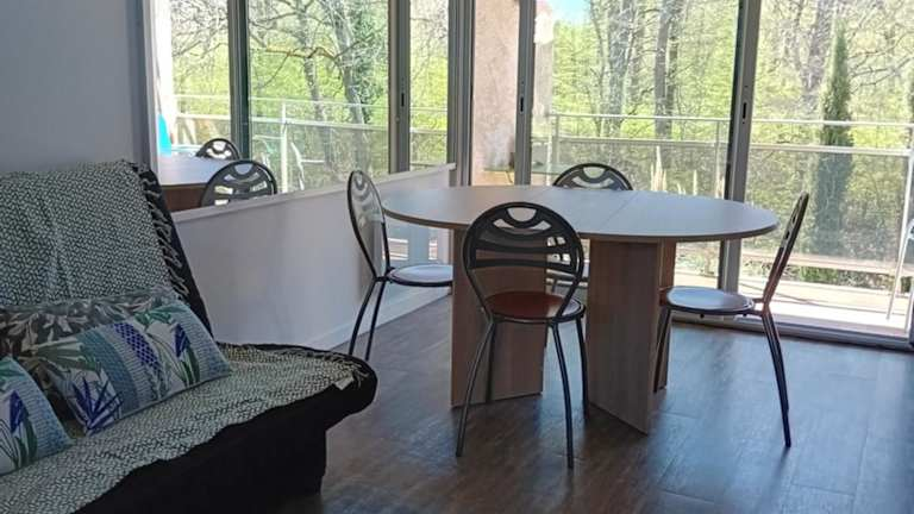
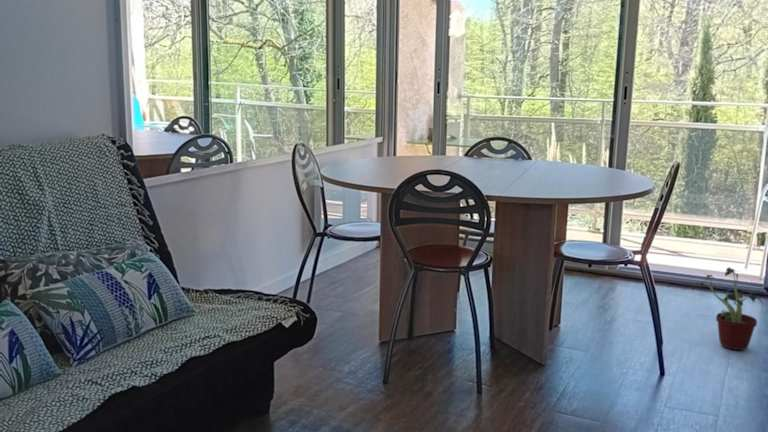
+ potted plant [690,266,765,351]
